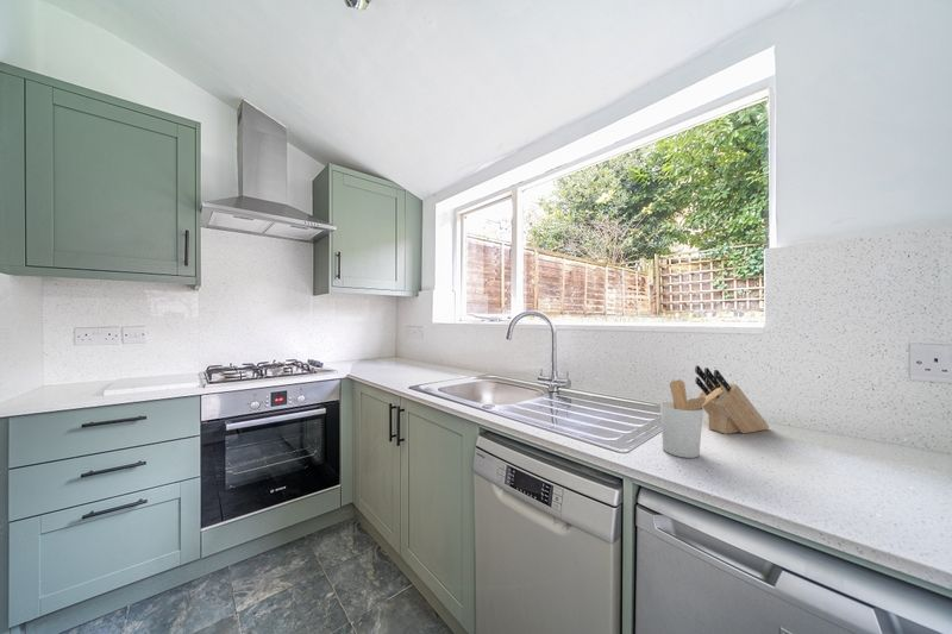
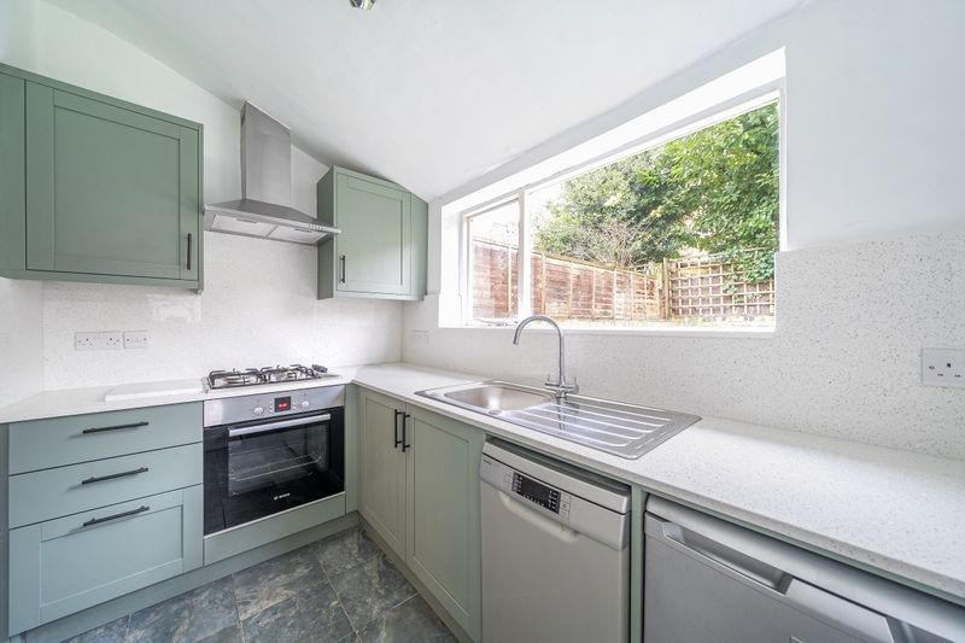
- knife block [694,364,770,435]
- utensil holder [659,378,724,459]
